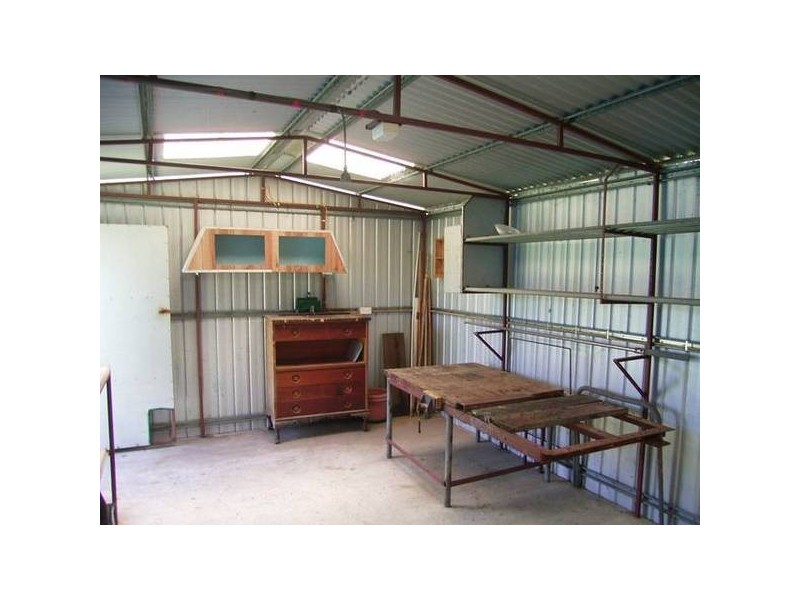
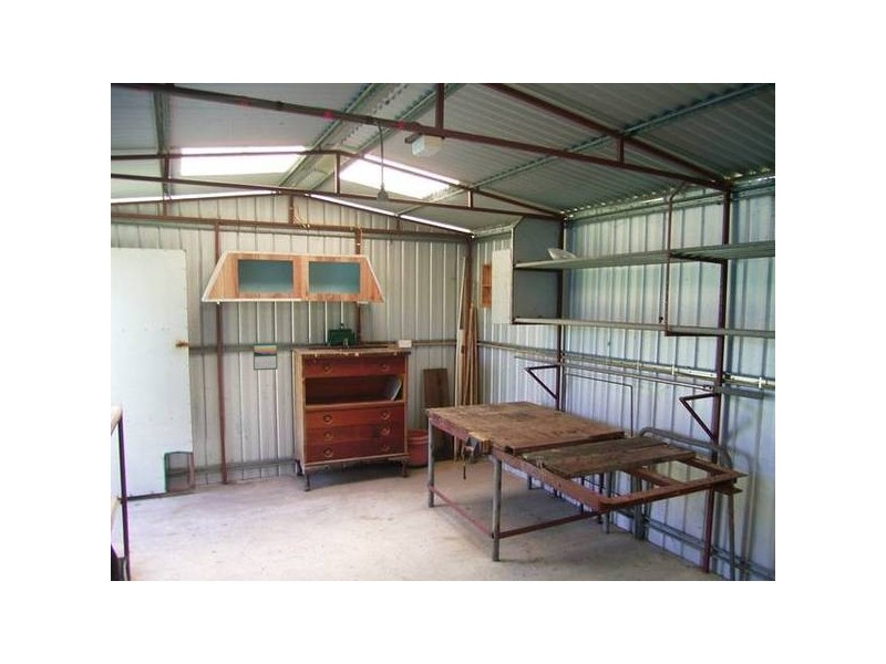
+ calendar [253,341,279,371]
